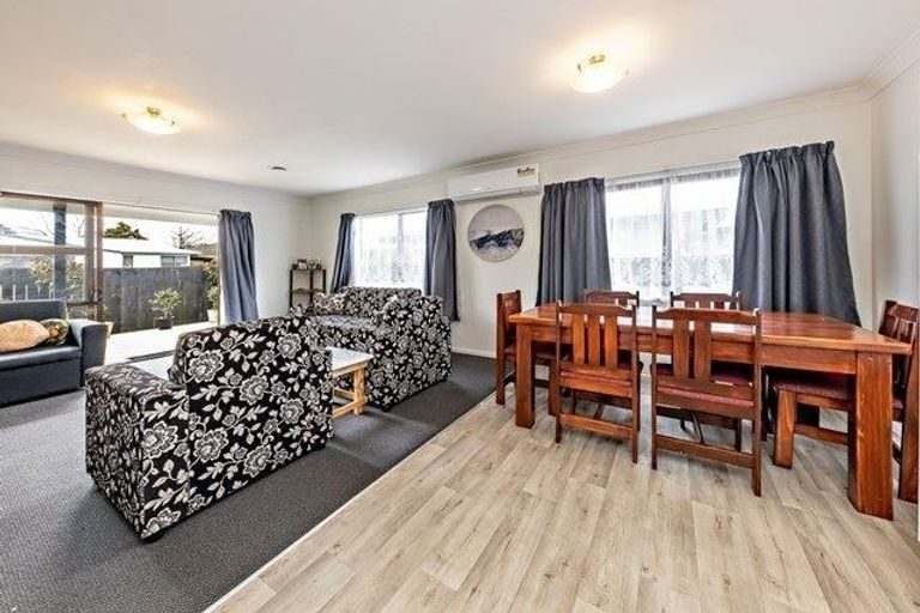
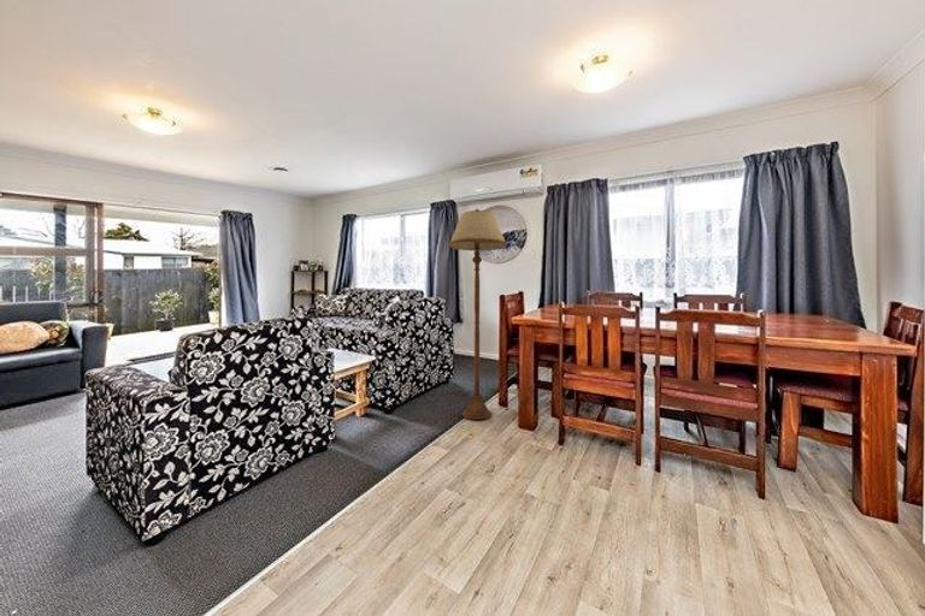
+ floor lamp [447,208,508,421]
